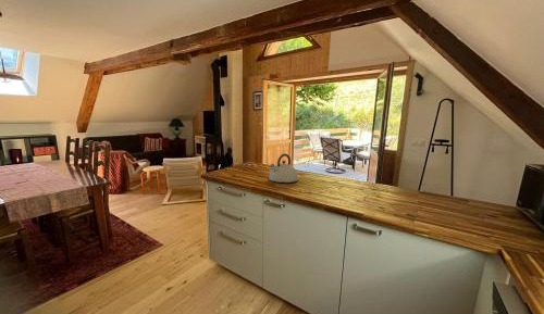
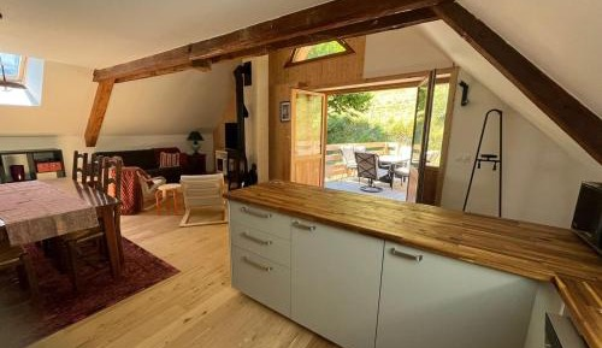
- kettle [268,152,299,184]
